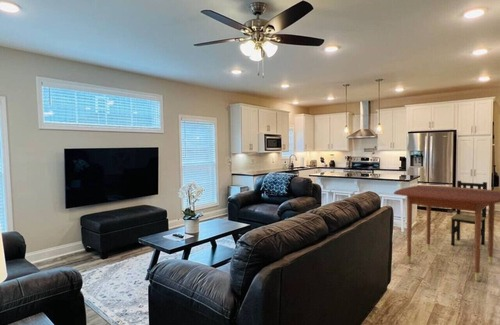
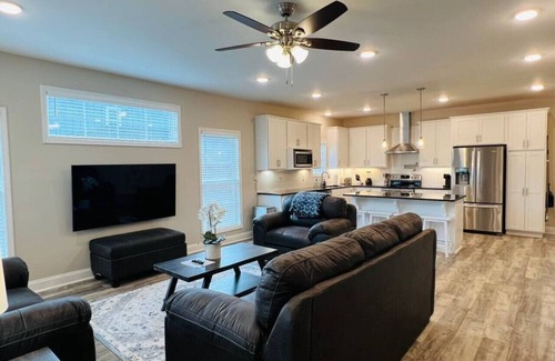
- dining chair [450,180,488,250]
- dining table [393,184,500,282]
